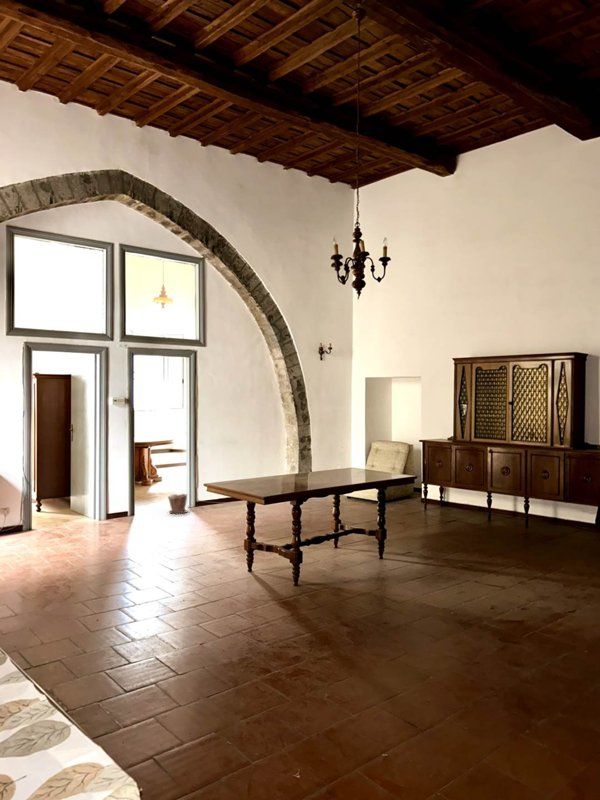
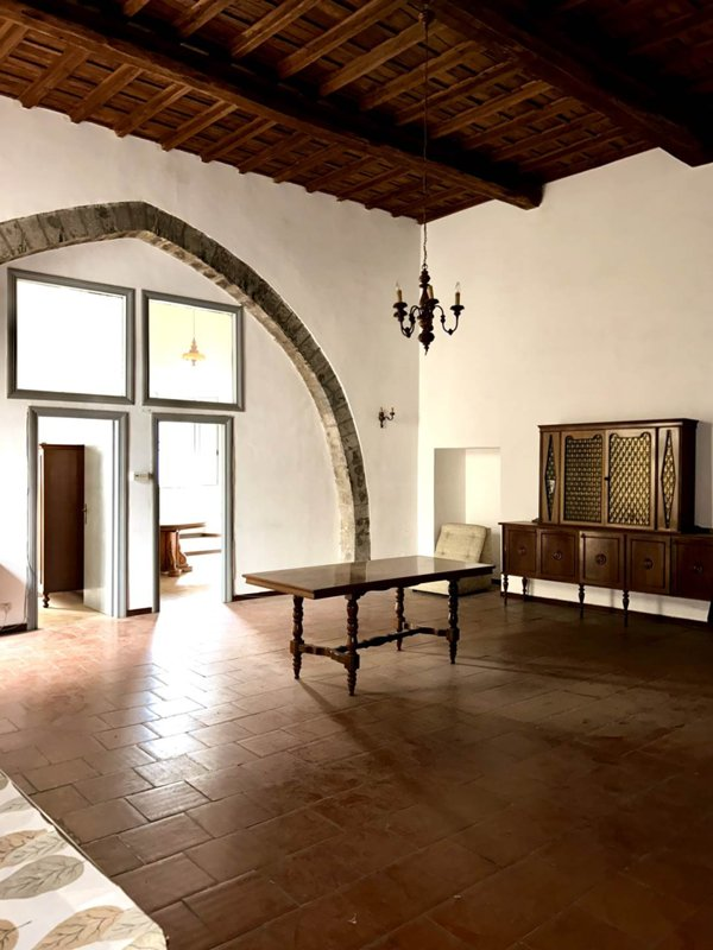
- plant pot [167,493,188,514]
